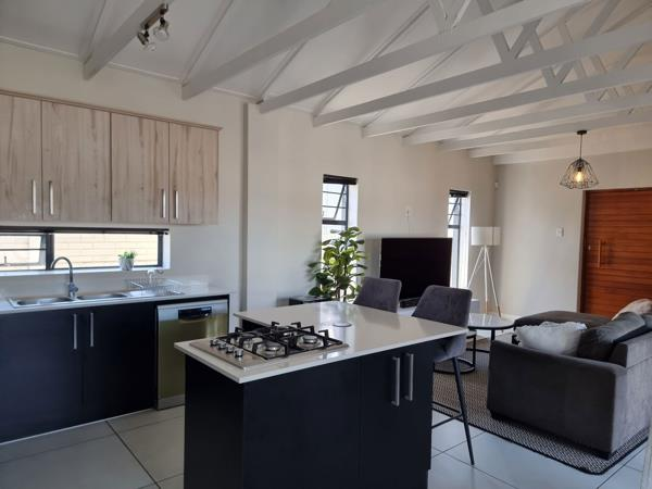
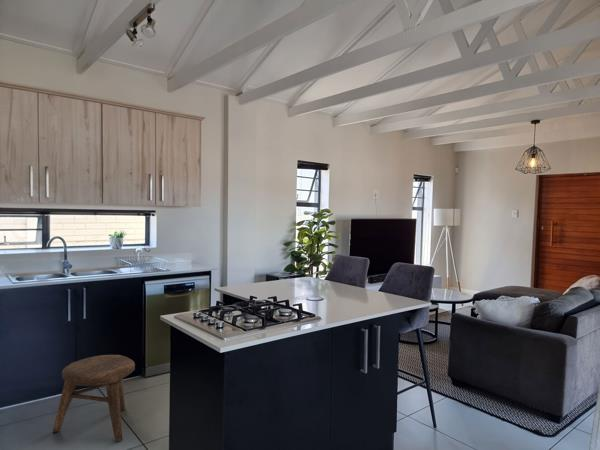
+ stool [52,354,136,443]
